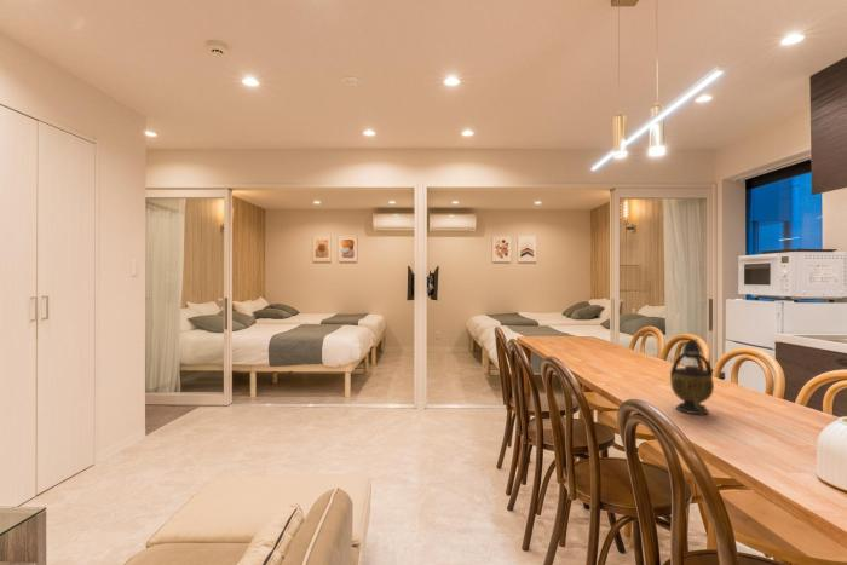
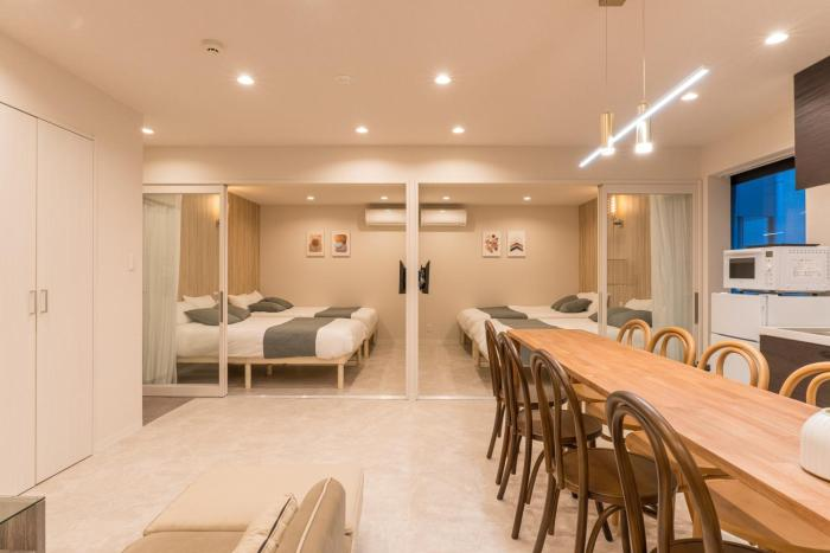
- teapot [669,338,715,415]
